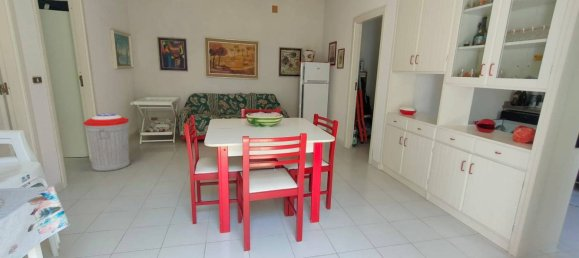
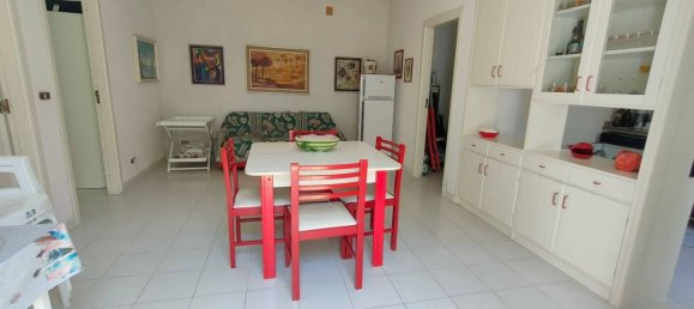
- trash can [82,113,131,172]
